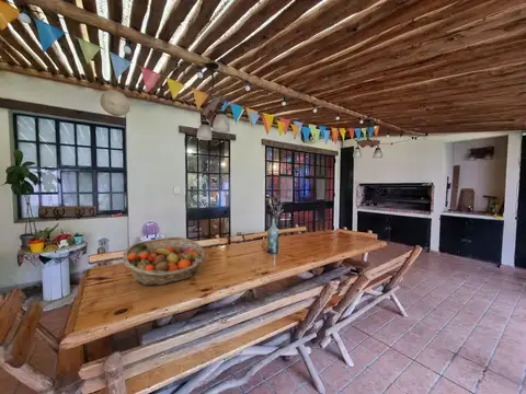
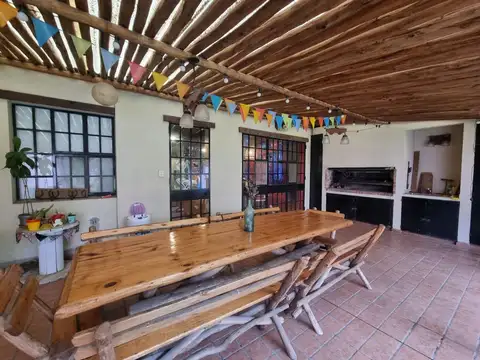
- fruit basket [122,236,207,287]
